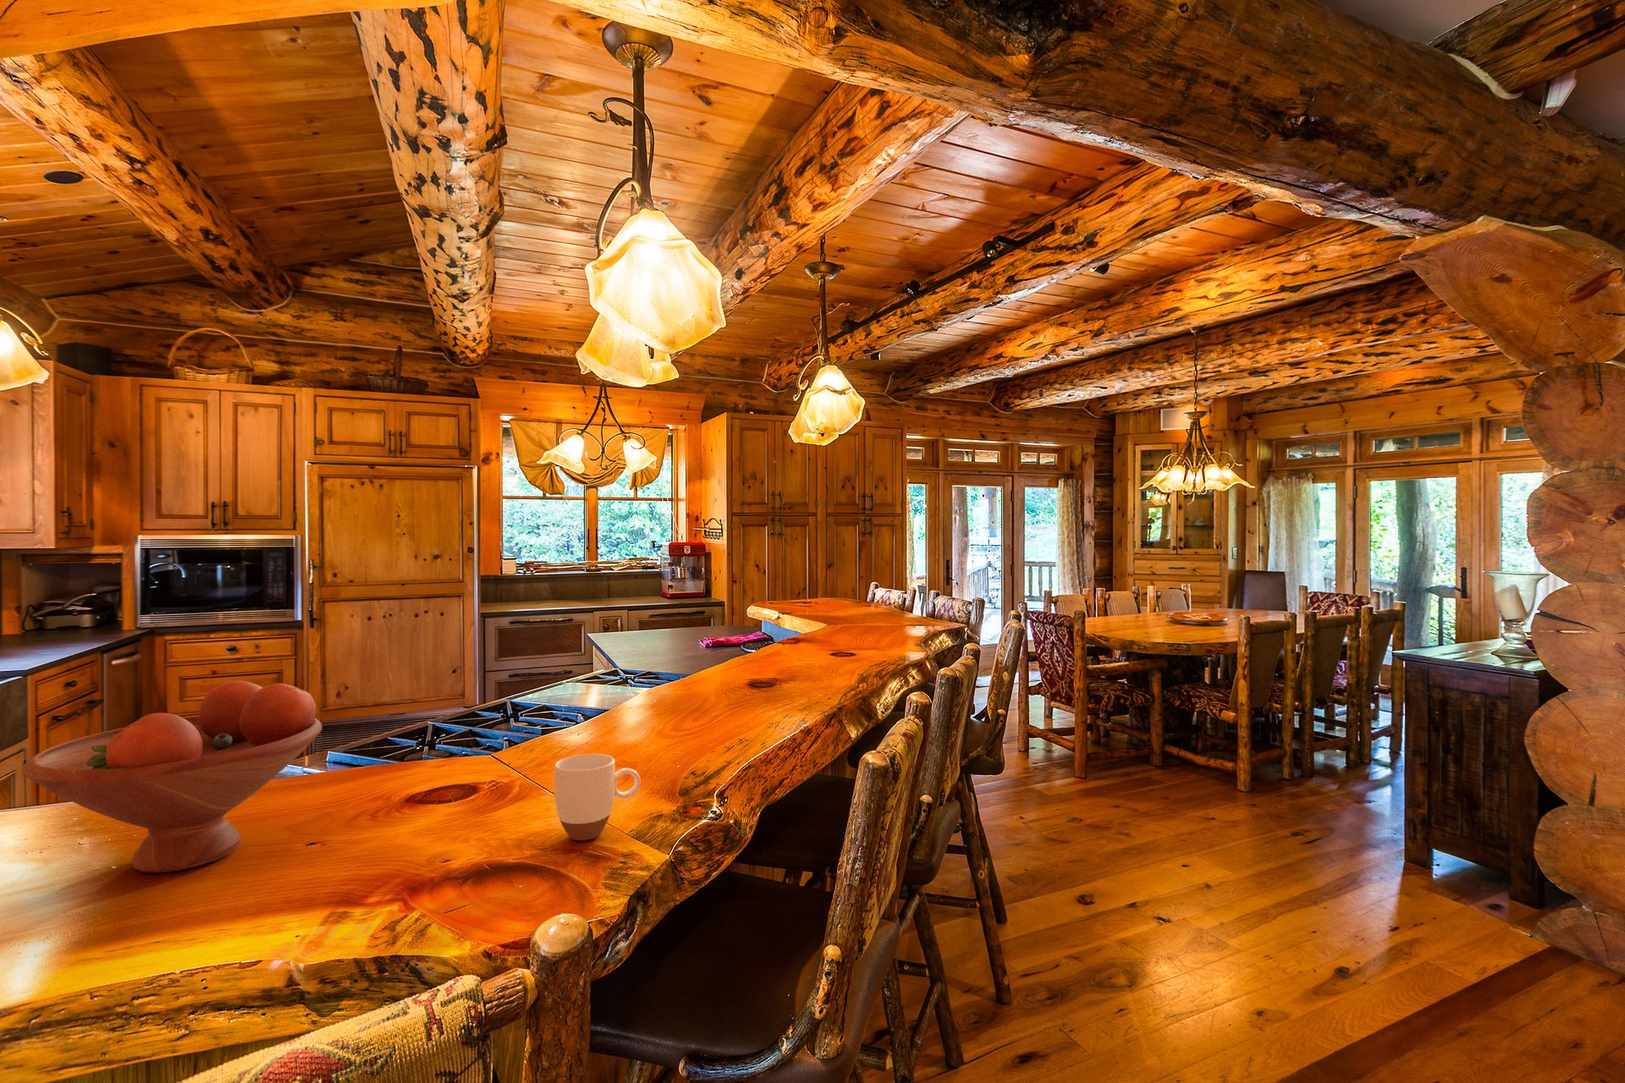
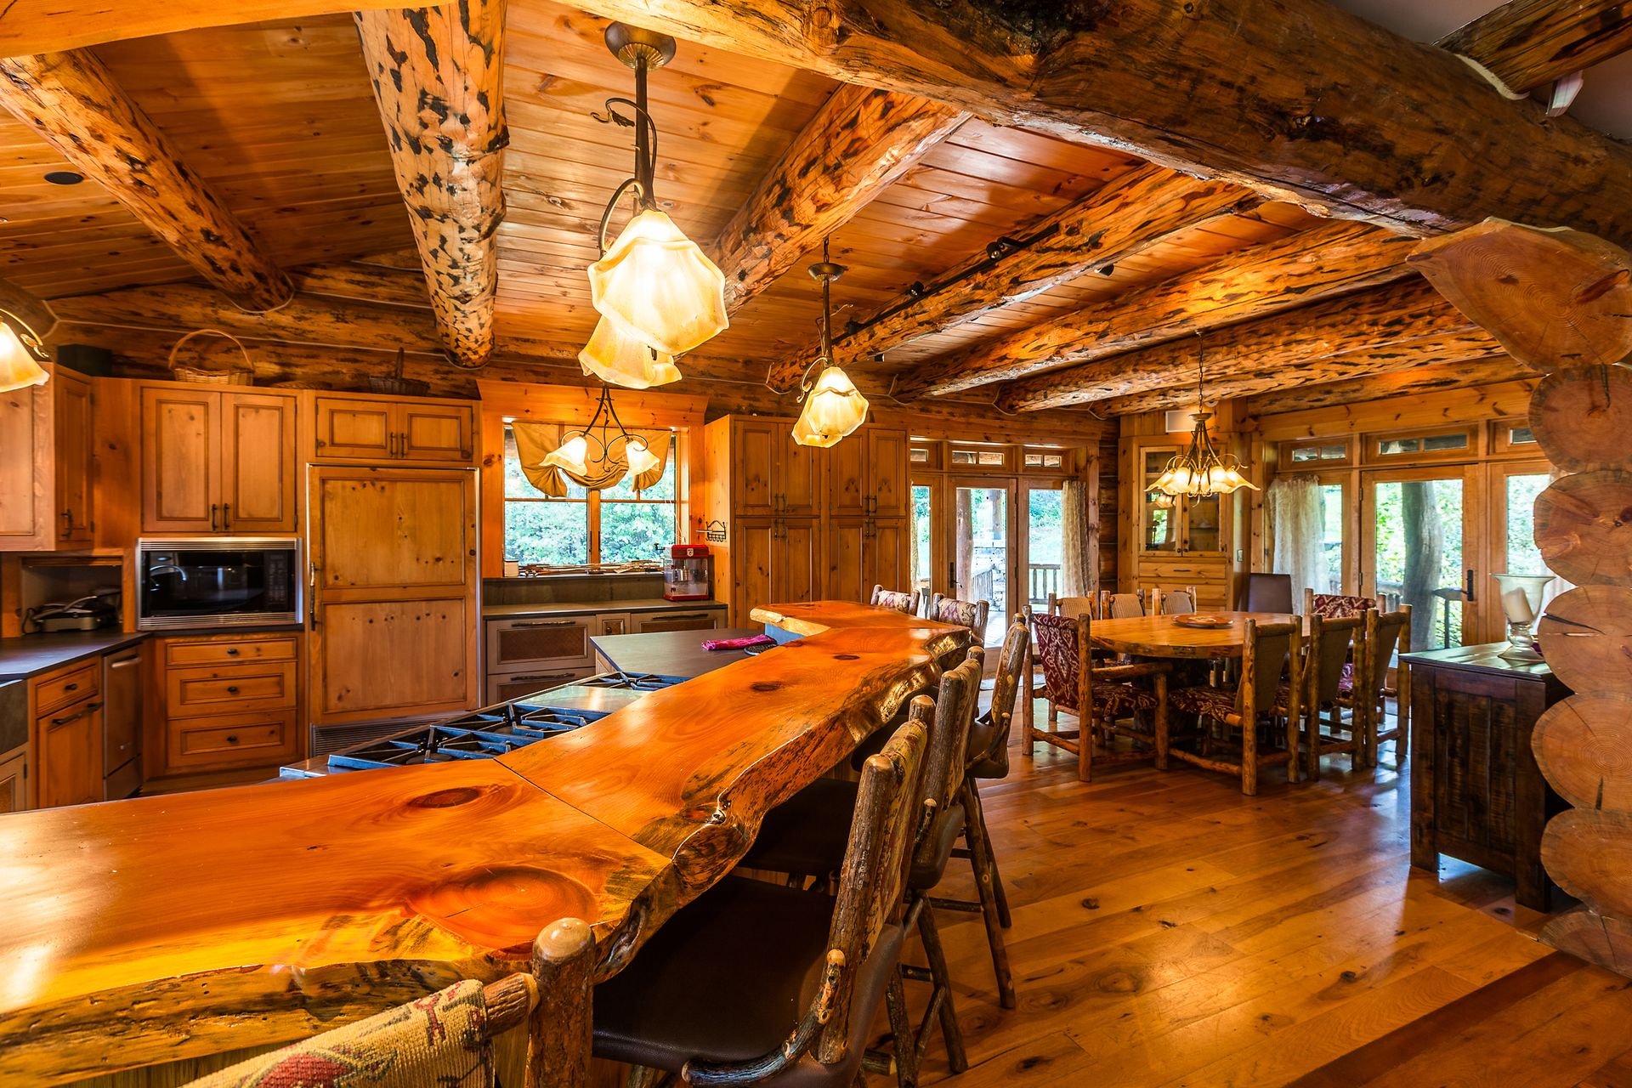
- fruit bowl [22,679,323,874]
- mug [554,753,642,841]
